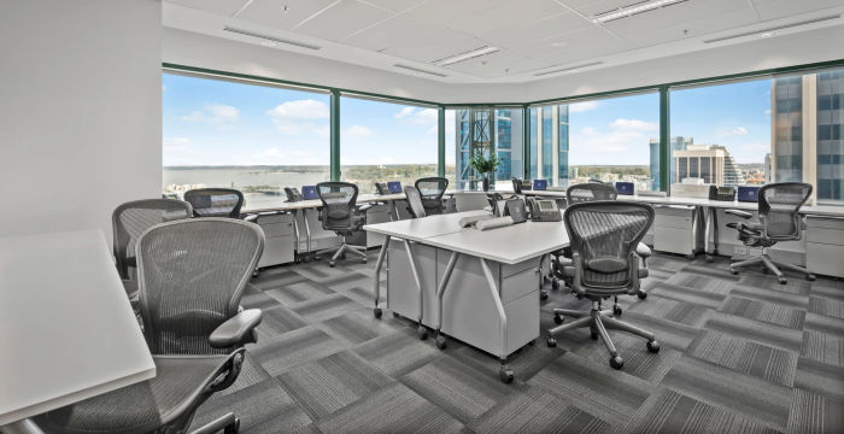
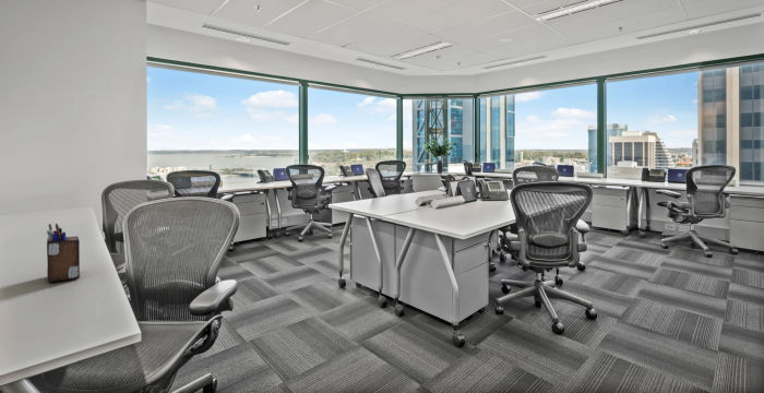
+ desk organizer [46,223,81,283]
